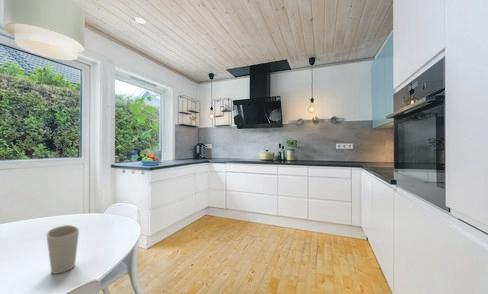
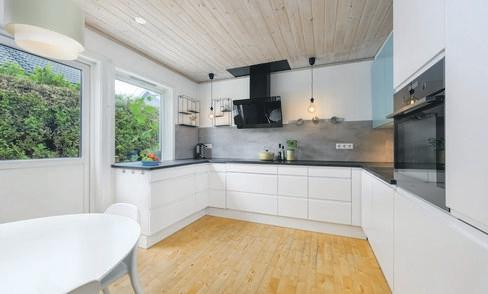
- cup [45,224,80,275]
